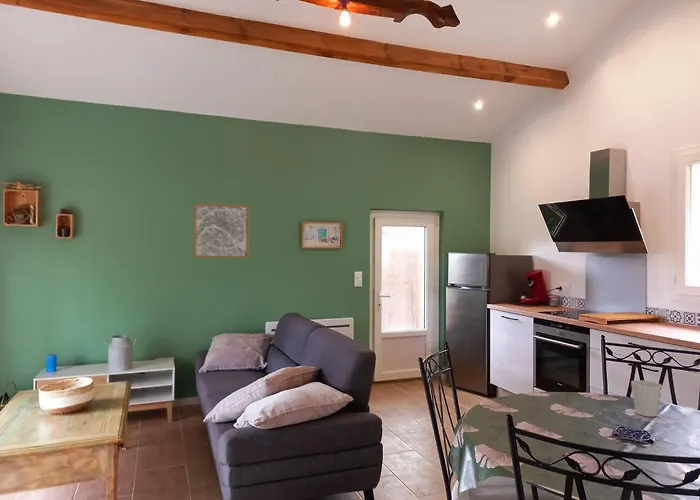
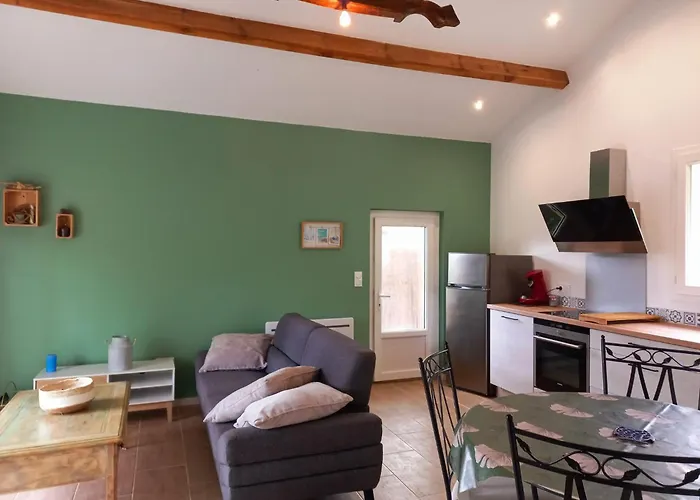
- wall art [193,202,250,259]
- mug [630,379,663,418]
